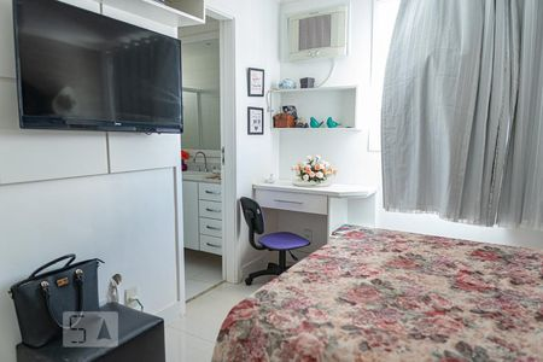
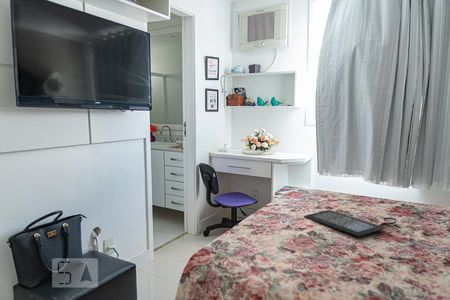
+ clutch bag [303,209,397,237]
